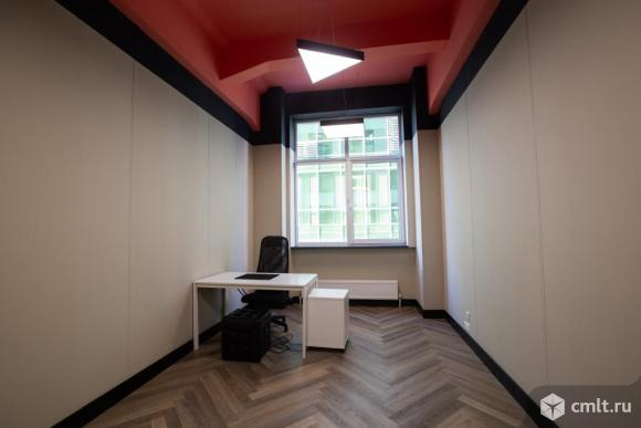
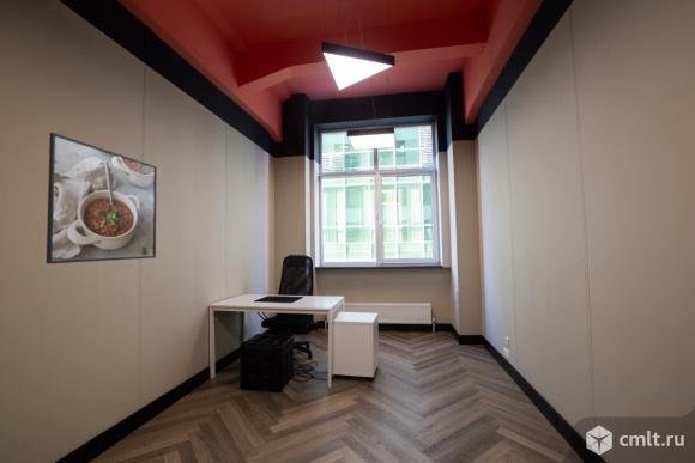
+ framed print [46,132,158,264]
